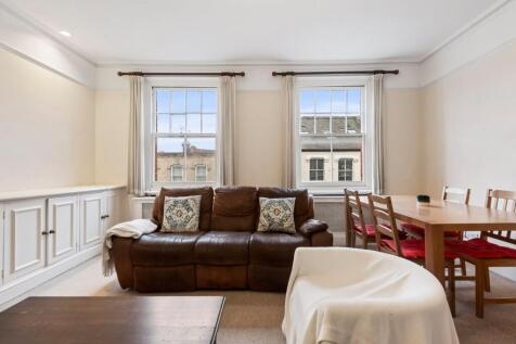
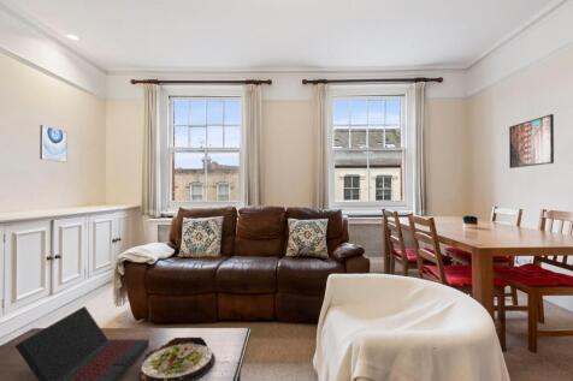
+ wall art [39,124,69,163]
+ laptop [14,305,150,381]
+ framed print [508,113,555,169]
+ salad plate [138,337,217,381]
